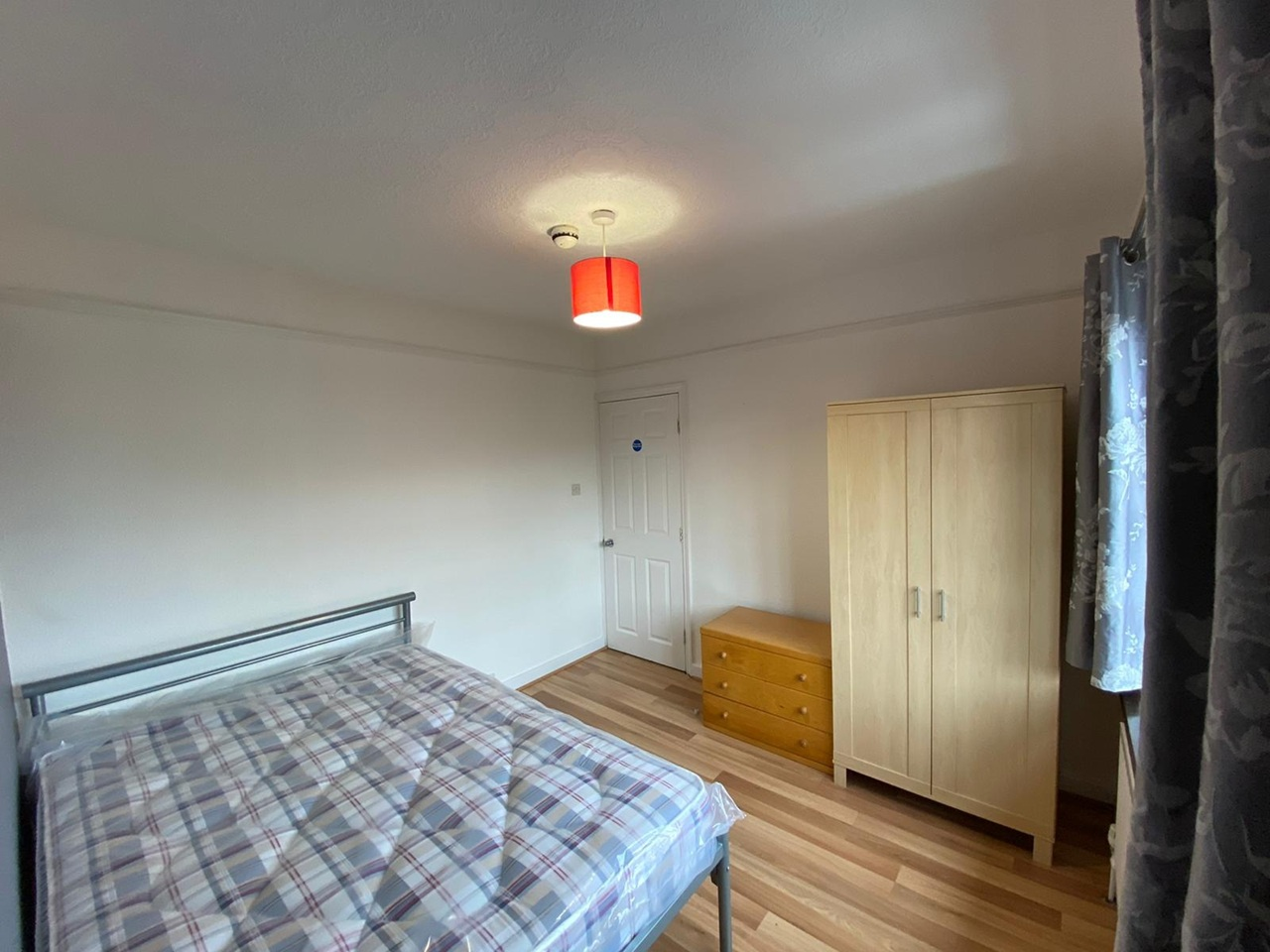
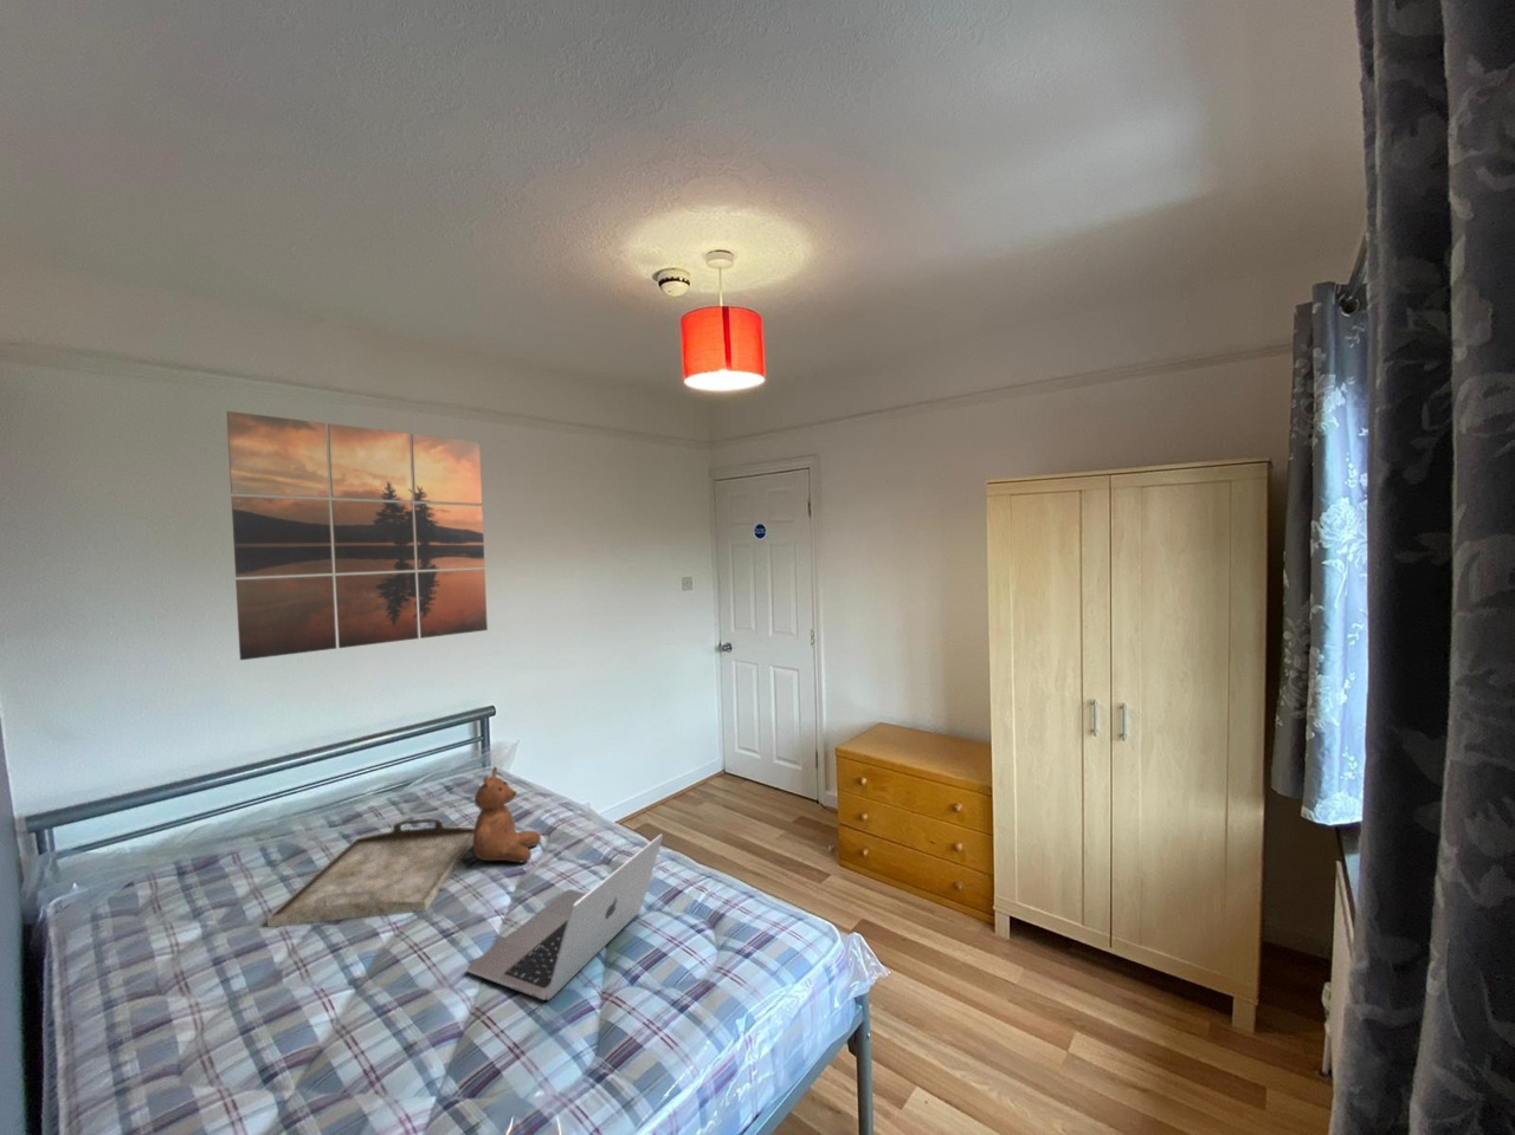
+ serving tray [266,817,475,928]
+ teddy bear [472,767,542,863]
+ laptop [466,832,664,1001]
+ wall art [227,410,489,660]
